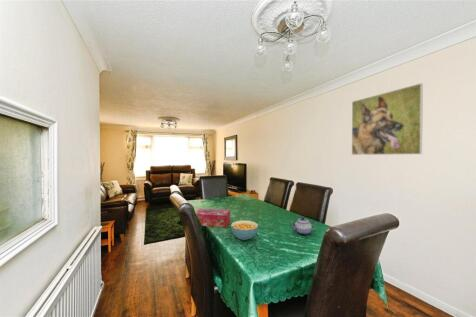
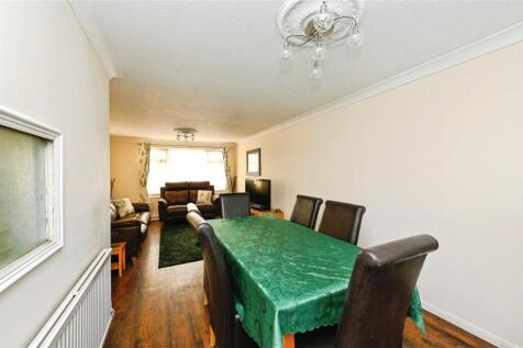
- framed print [351,82,424,156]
- cereal bowl [230,219,259,241]
- tissue box [195,208,231,228]
- teapot [289,216,318,236]
